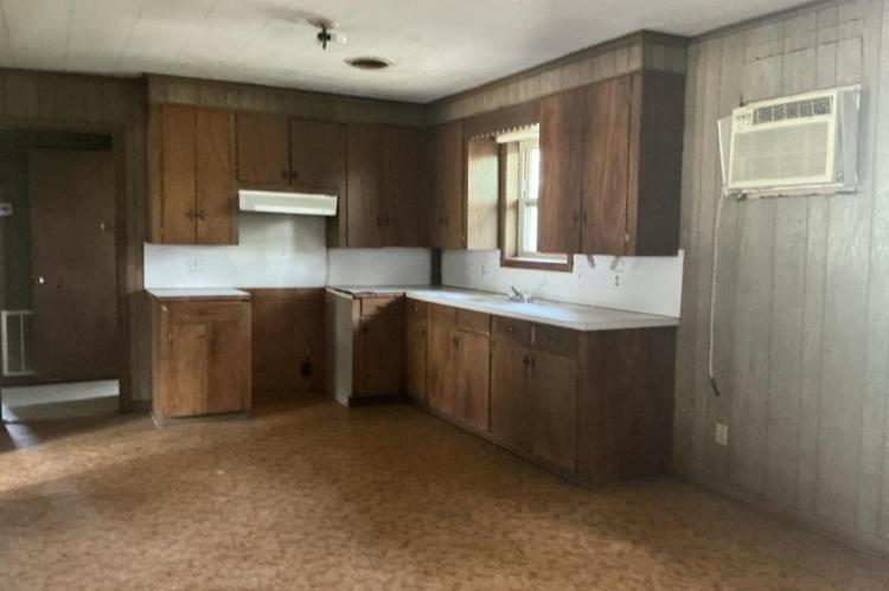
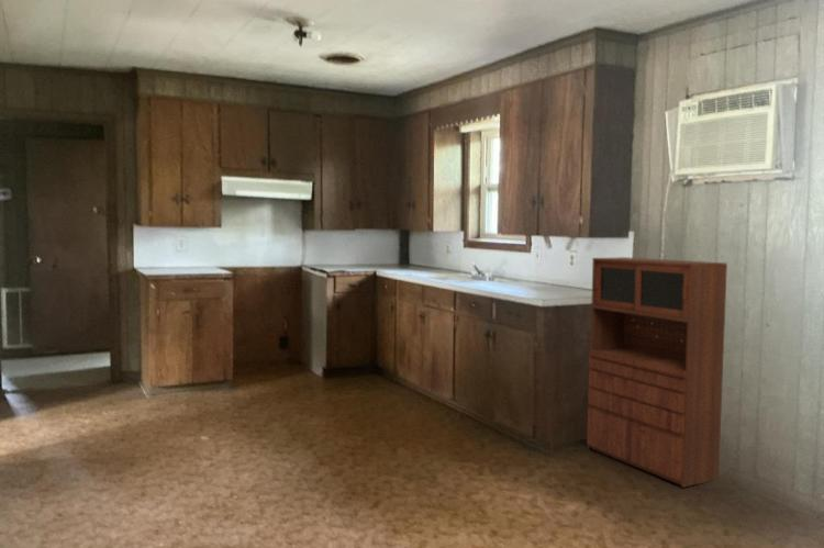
+ cabinet [586,256,728,489]
